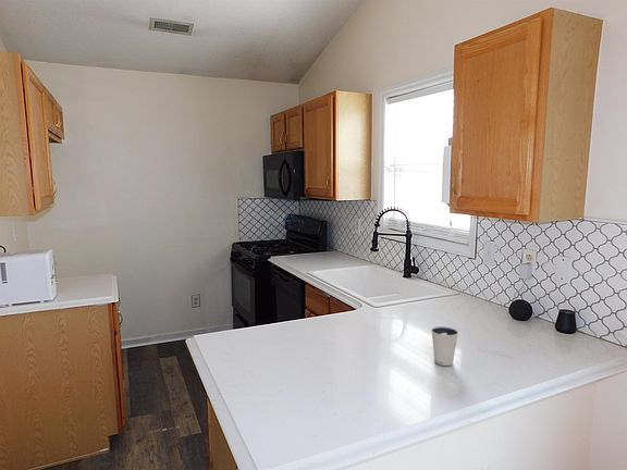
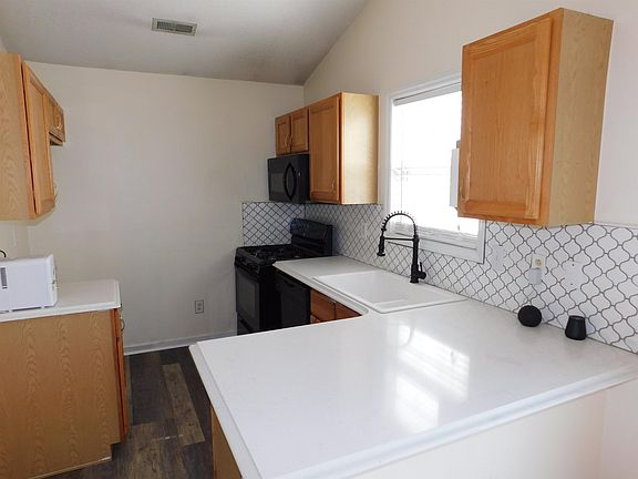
- dixie cup [430,325,459,367]
